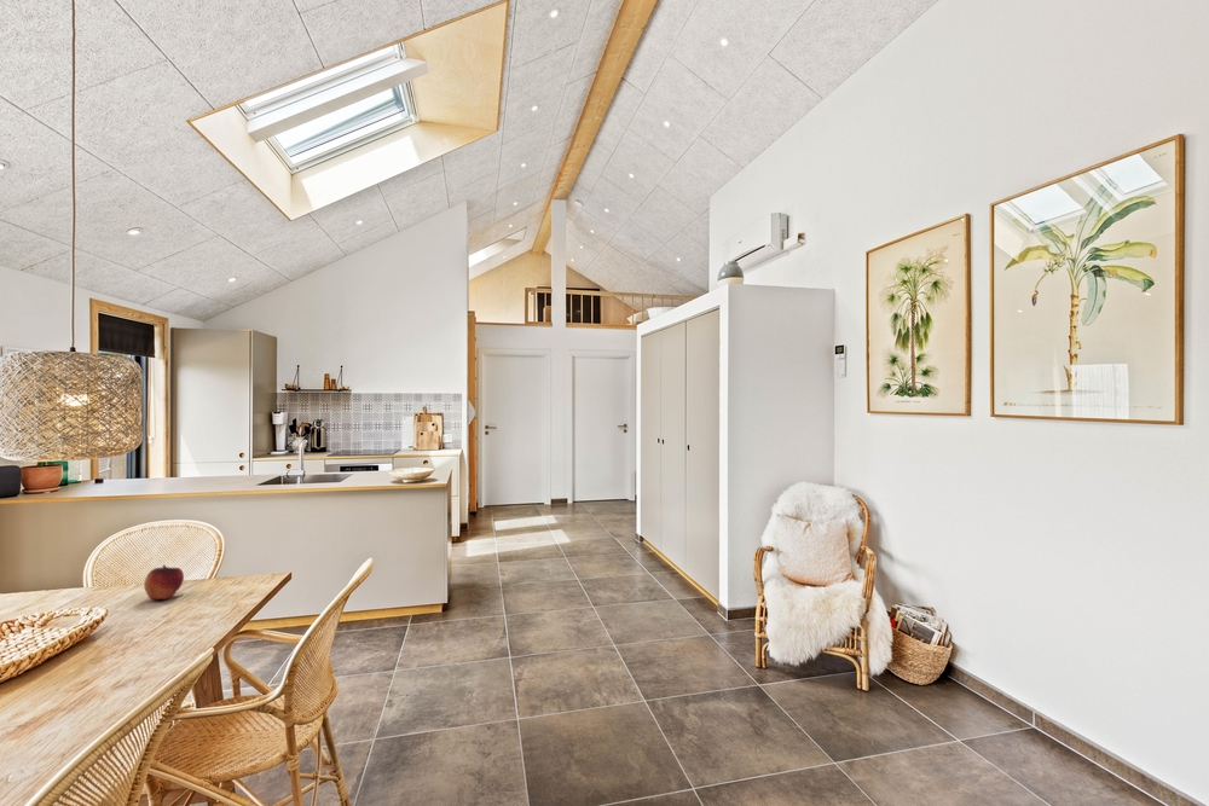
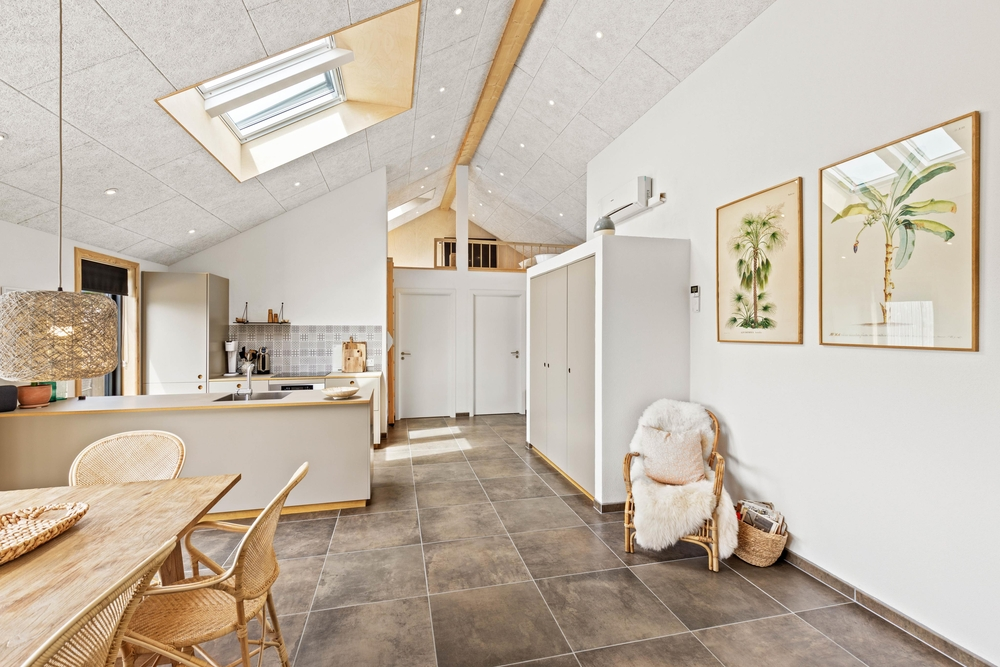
- fruit [143,564,185,601]
